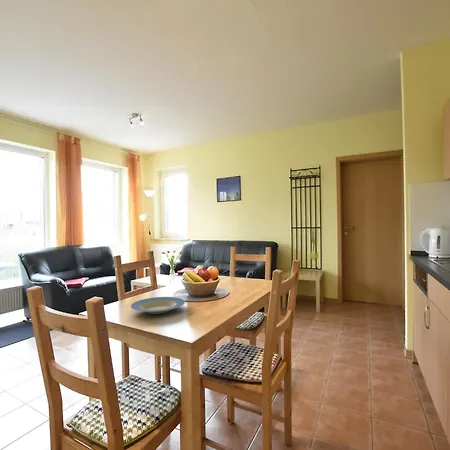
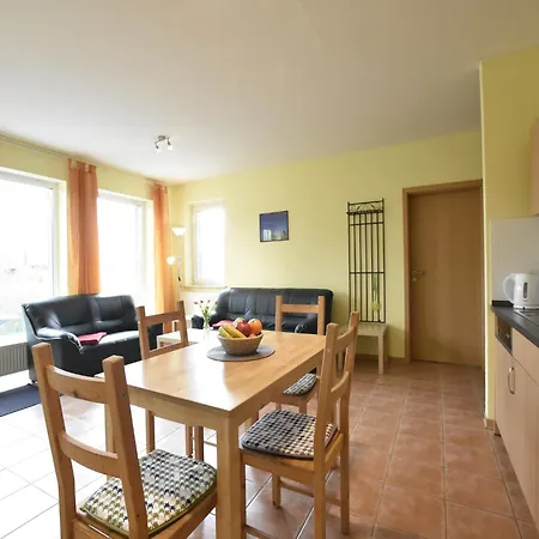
- plate [130,296,186,315]
